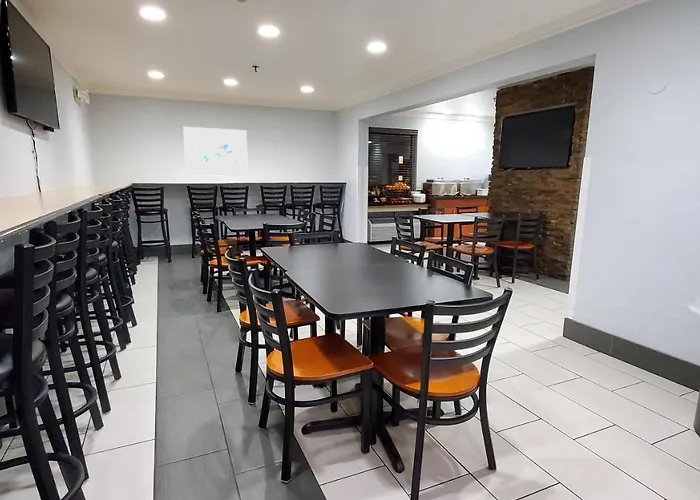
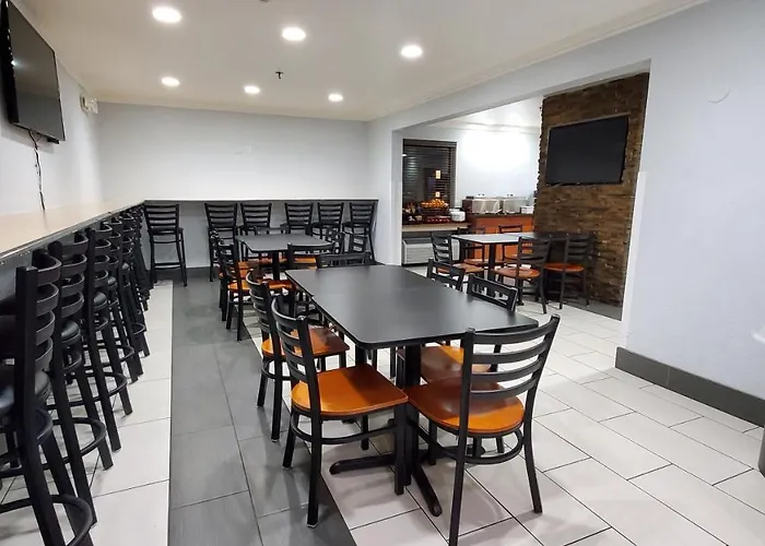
- wall art [182,126,249,177]
